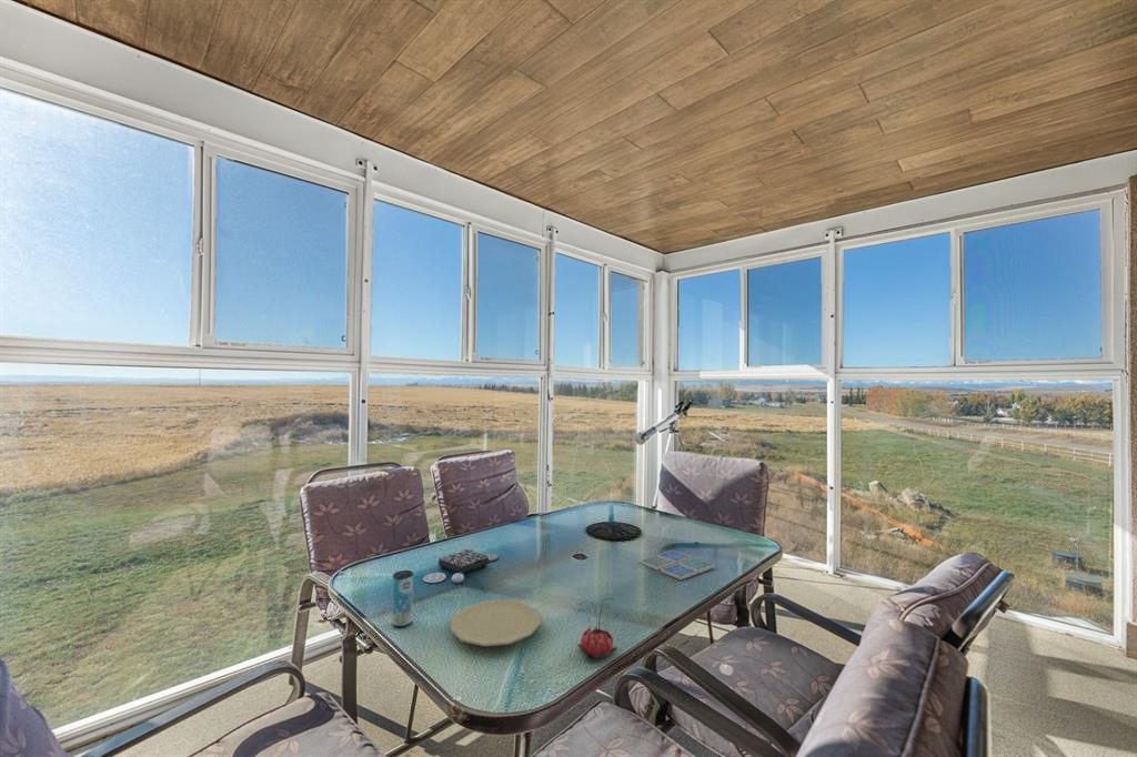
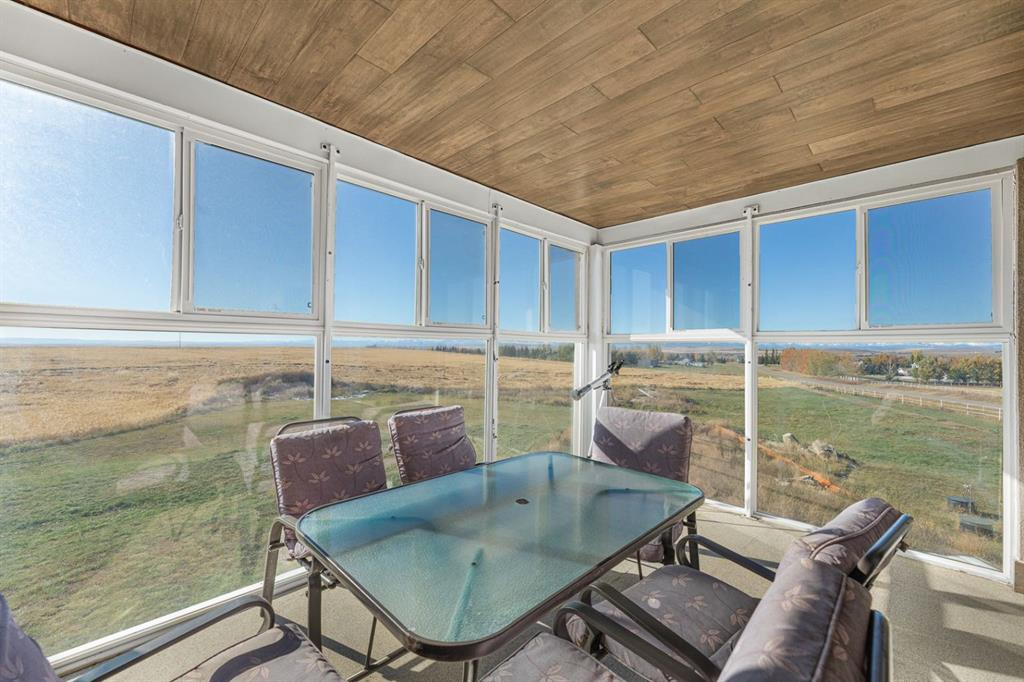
- plate [450,598,542,647]
- plate [585,521,643,542]
- drink coaster [638,549,716,582]
- flower [576,597,620,660]
- beverage can [391,569,414,628]
- board game [422,547,500,584]
